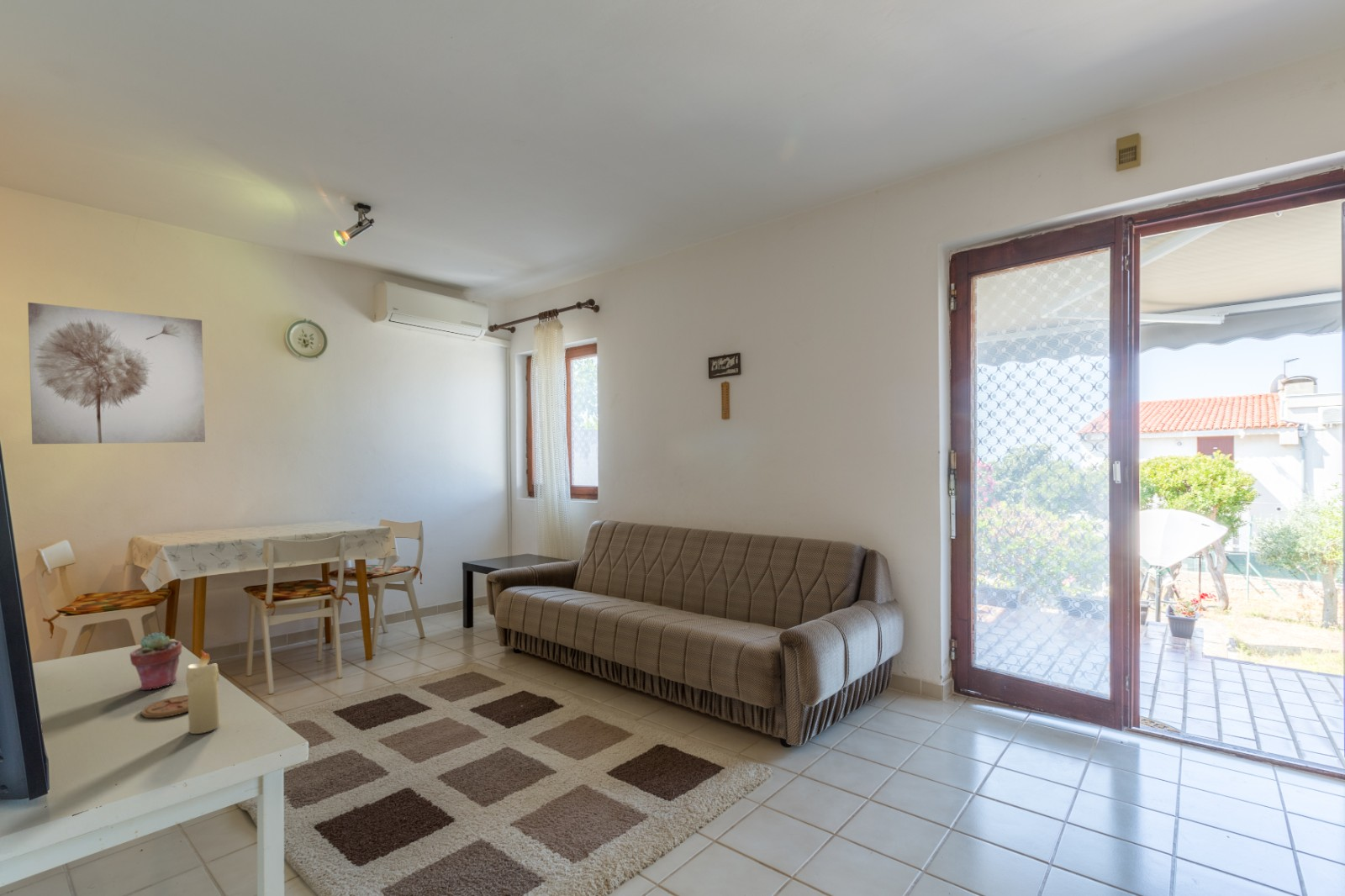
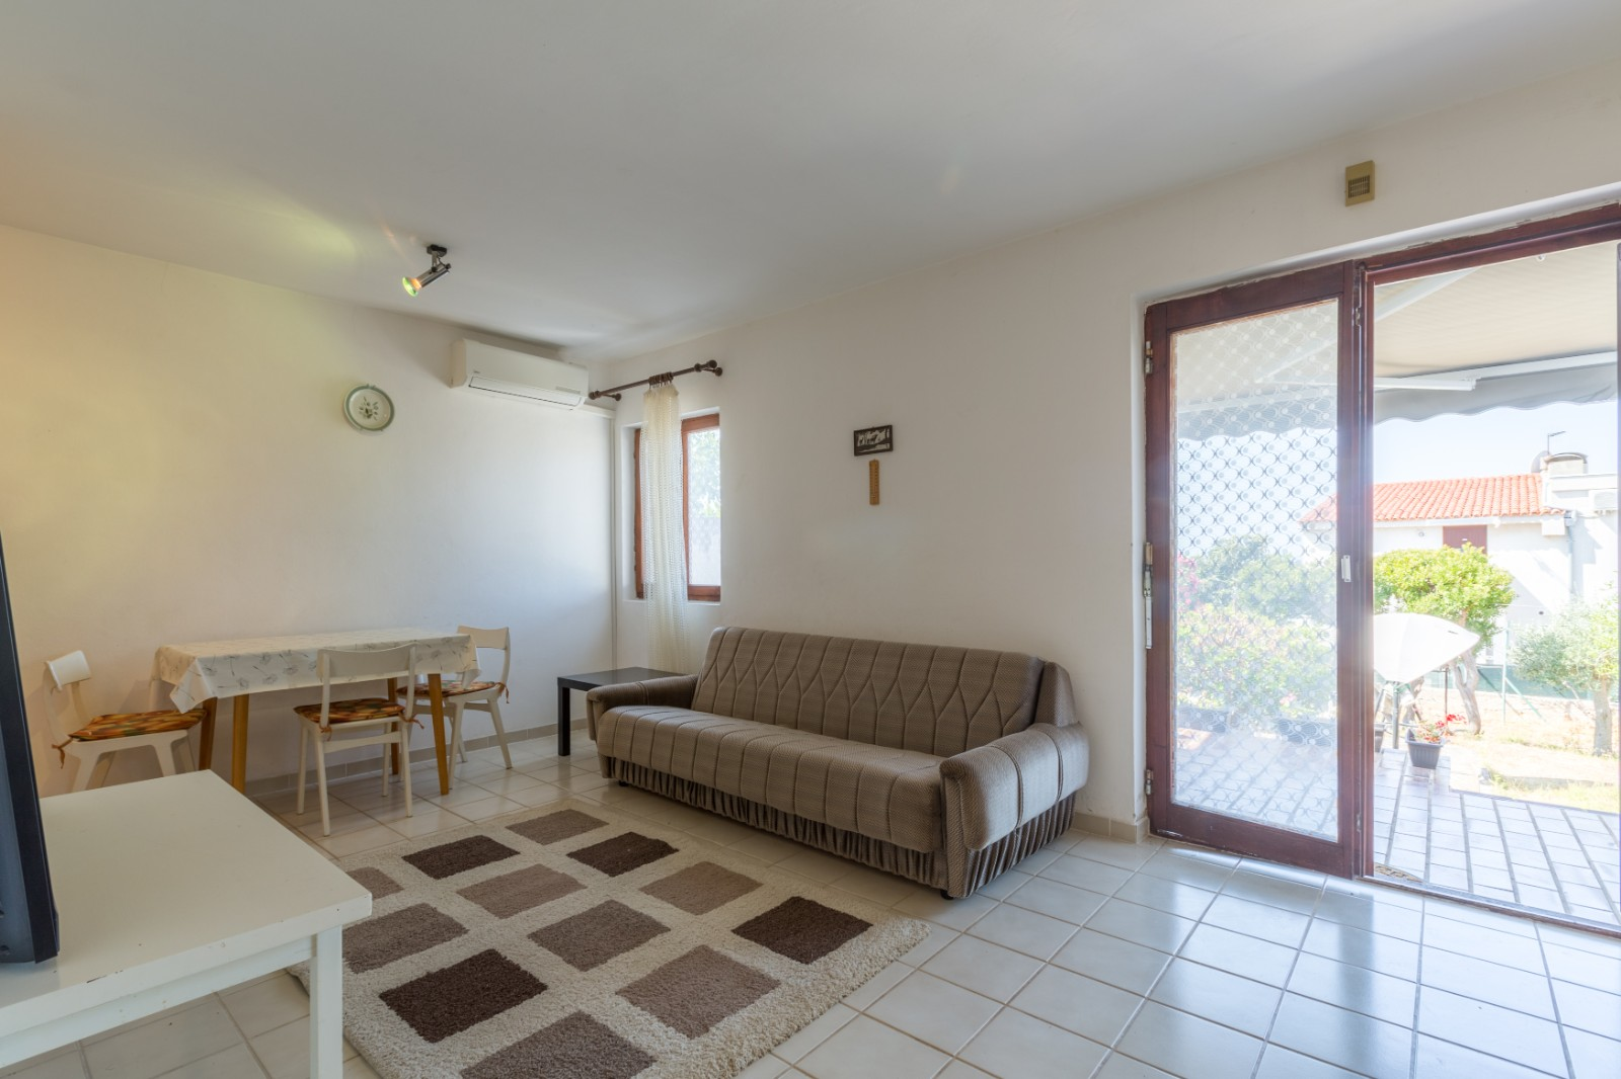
- potted succulent [129,631,183,691]
- candle [185,649,220,735]
- coaster [140,694,188,719]
- wall art [27,302,206,445]
